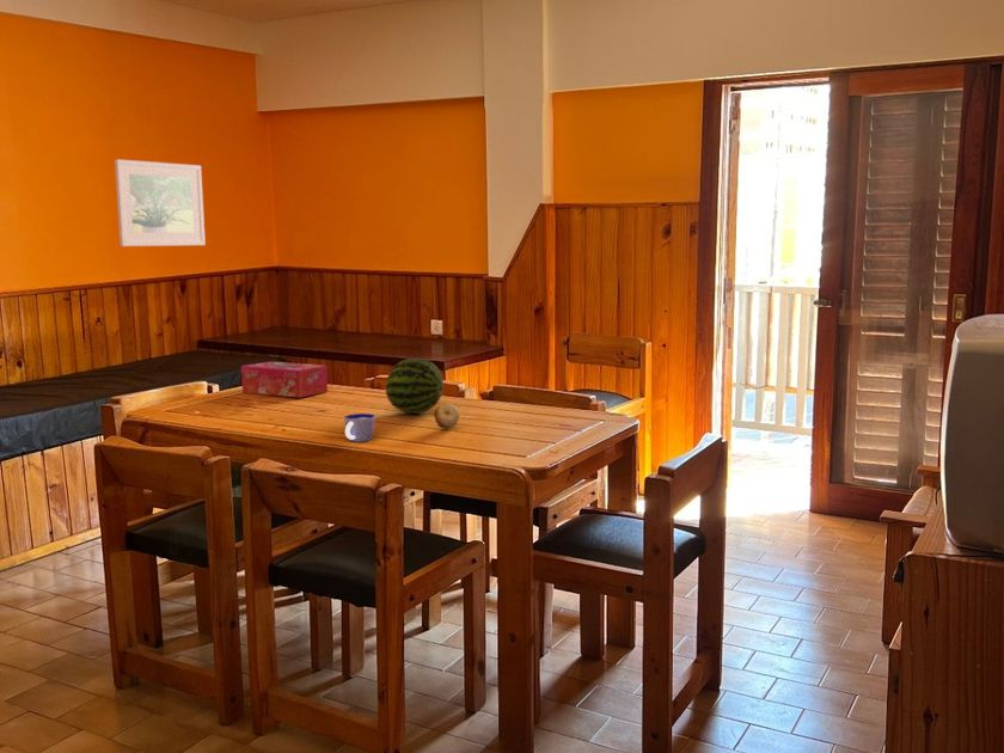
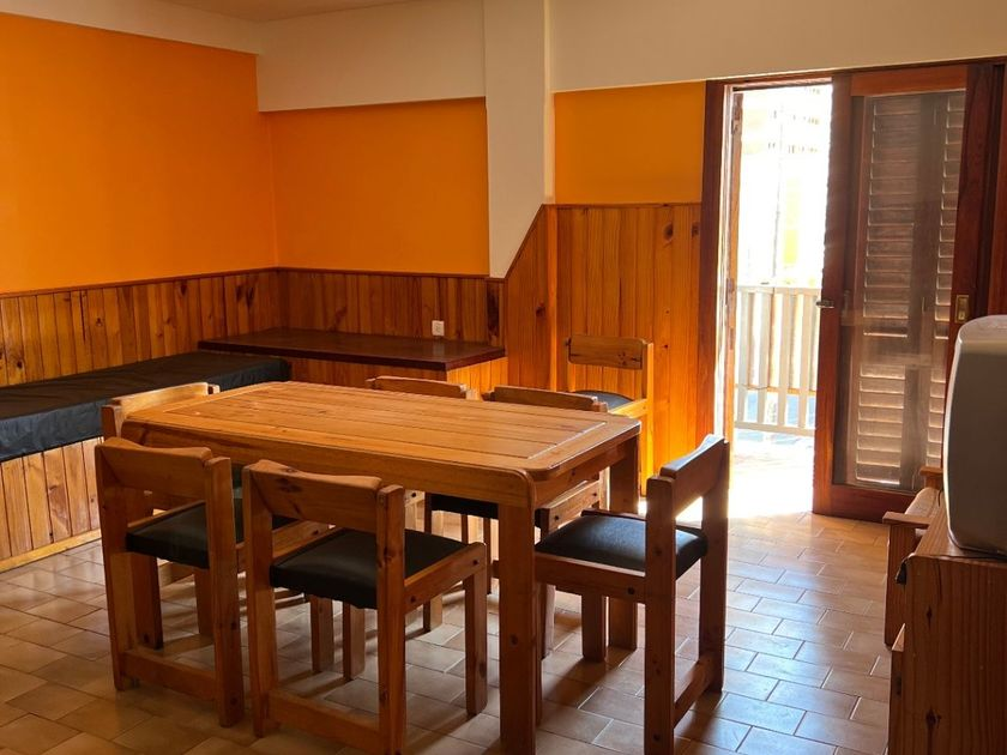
- fruit [385,357,445,415]
- fruit [433,403,461,430]
- tissue box [240,361,329,398]
- cup [343,412,376,443]
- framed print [114,158,207,247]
